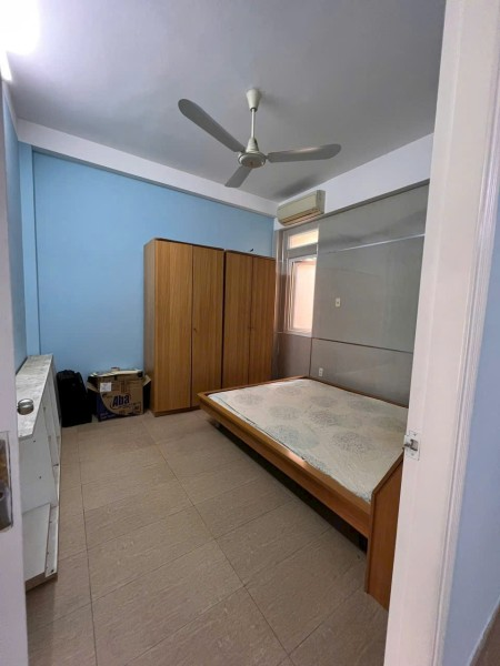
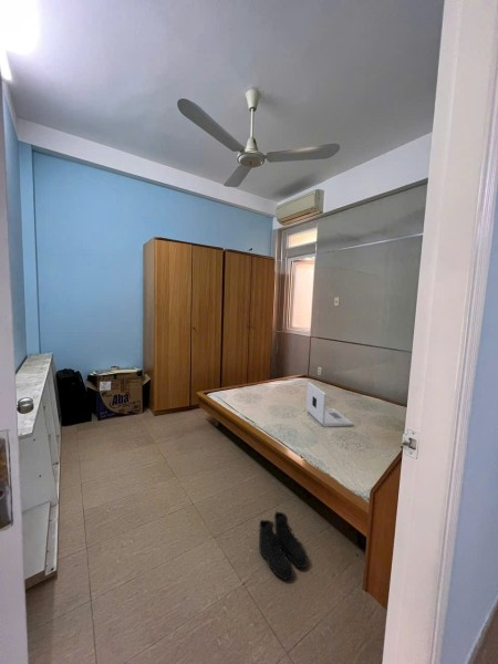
+ boots [258,510,309,581]
+ laptop [305,381,354,428]
